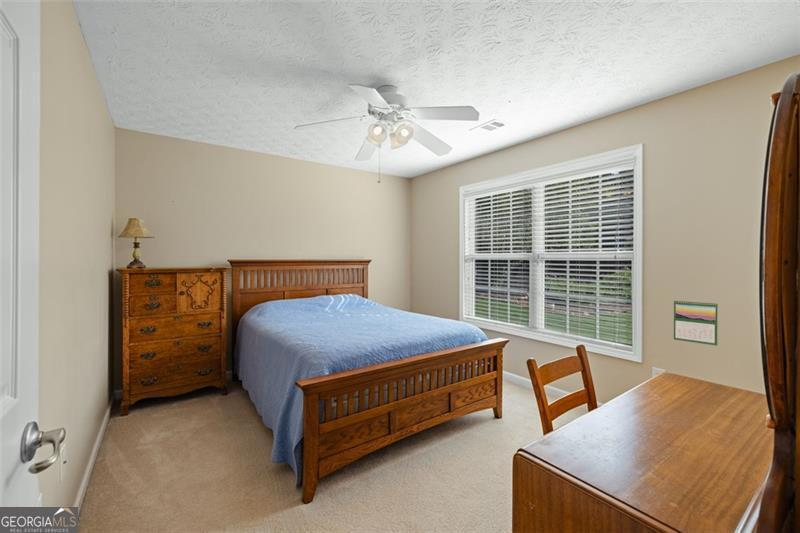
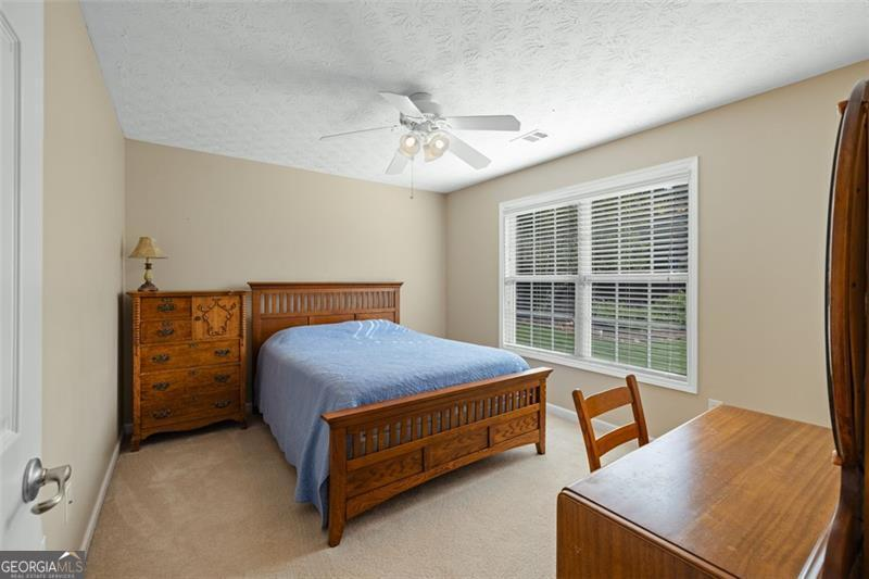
- calendar [673,299,719,347]
